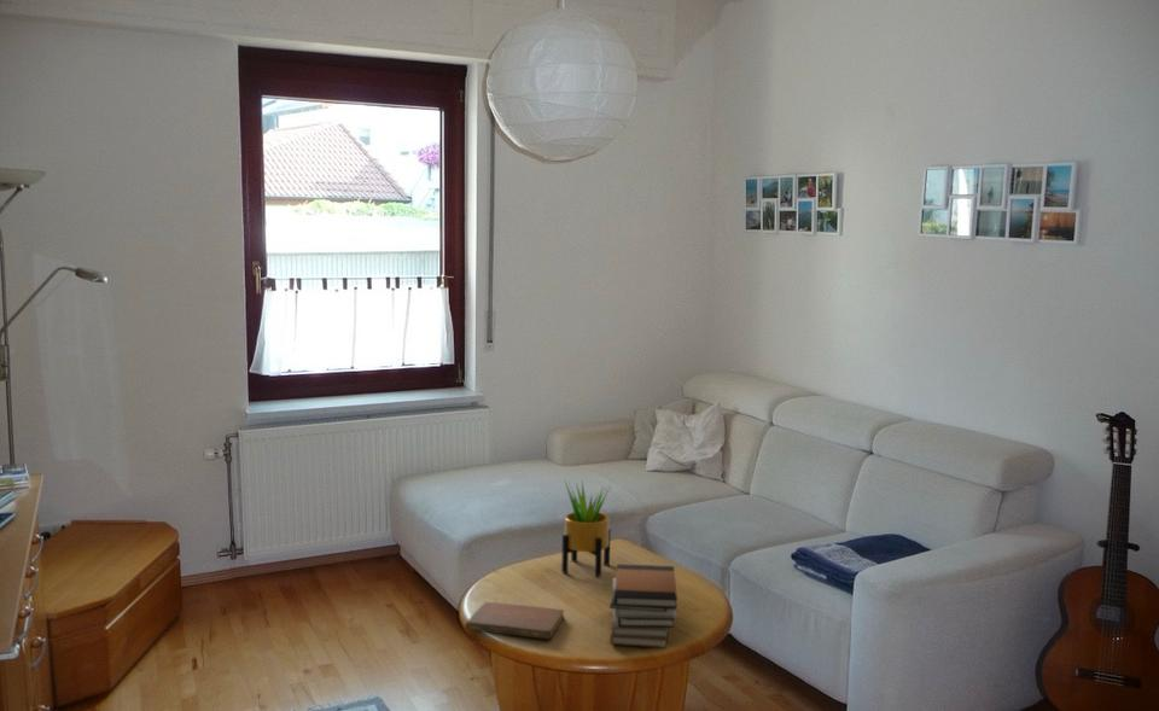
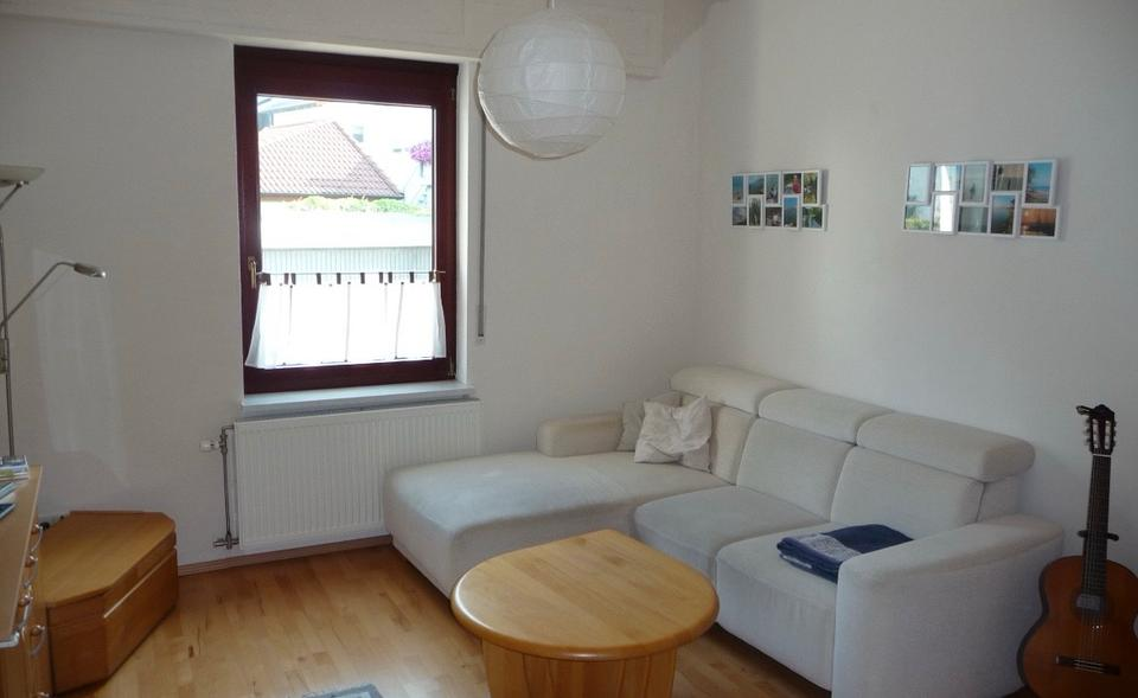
- notebook [465,601,565,641]
- potted plant [560,478,612,578]
- book stack [608,563,678,649]
